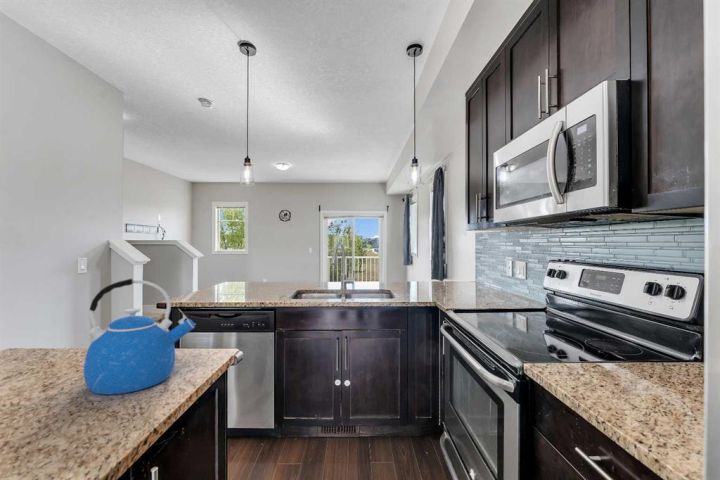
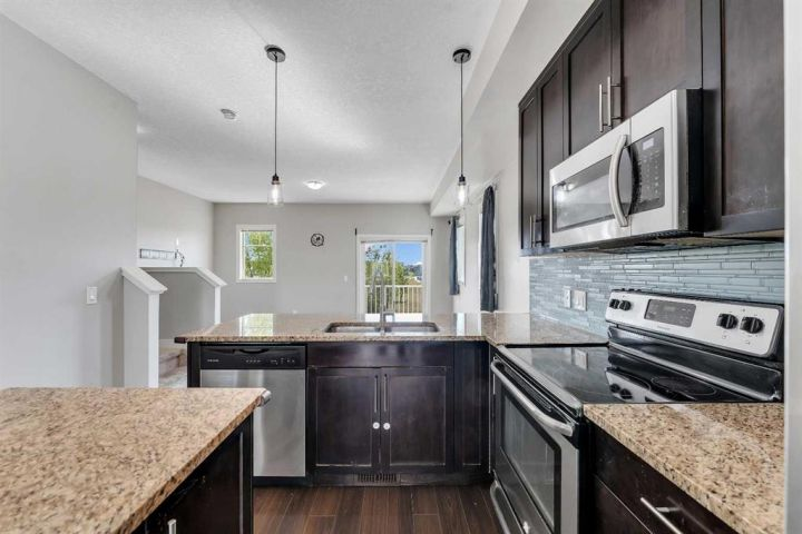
- kettle [83,278,196,396]
